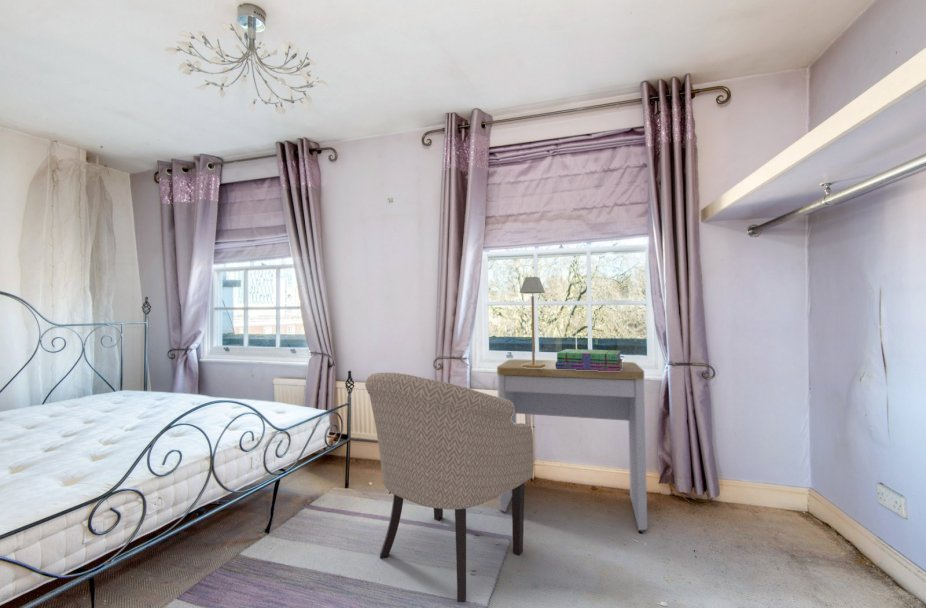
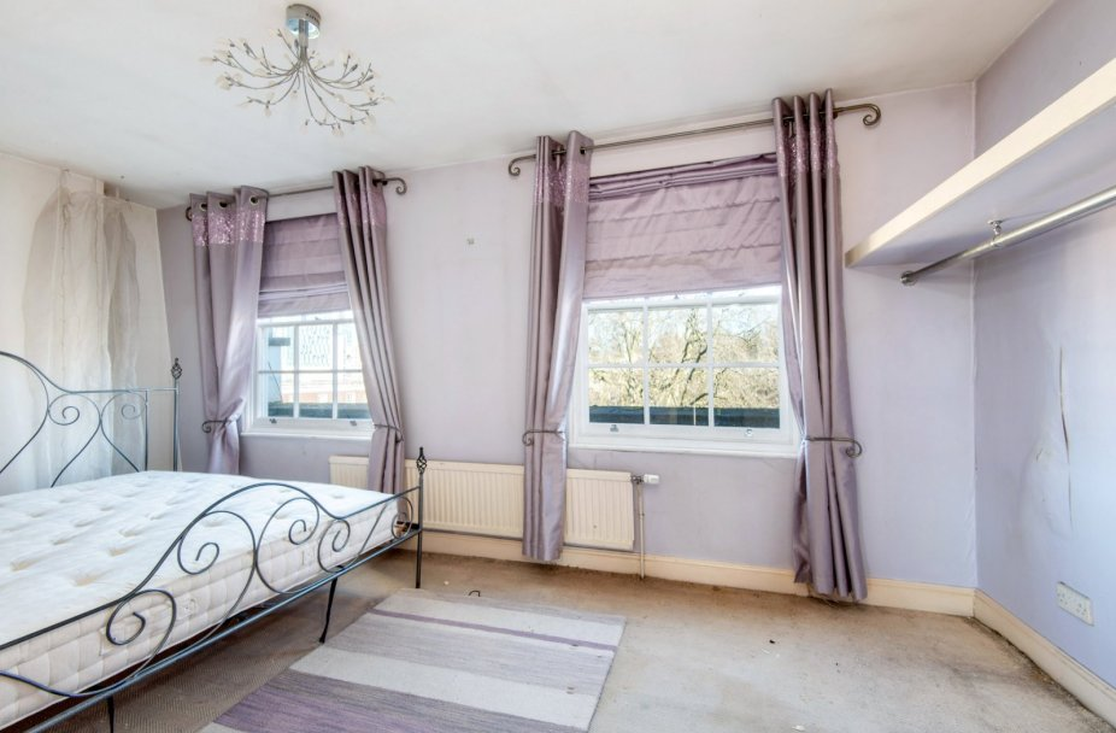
- stack of books [555,348,623,371]
- table lamp [519,276,546,368]
- desk [496,358,648,531]
- chair [364,372,535,603]
